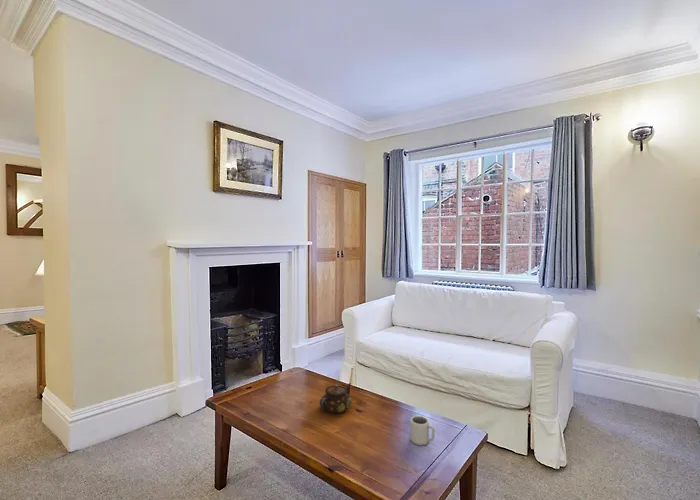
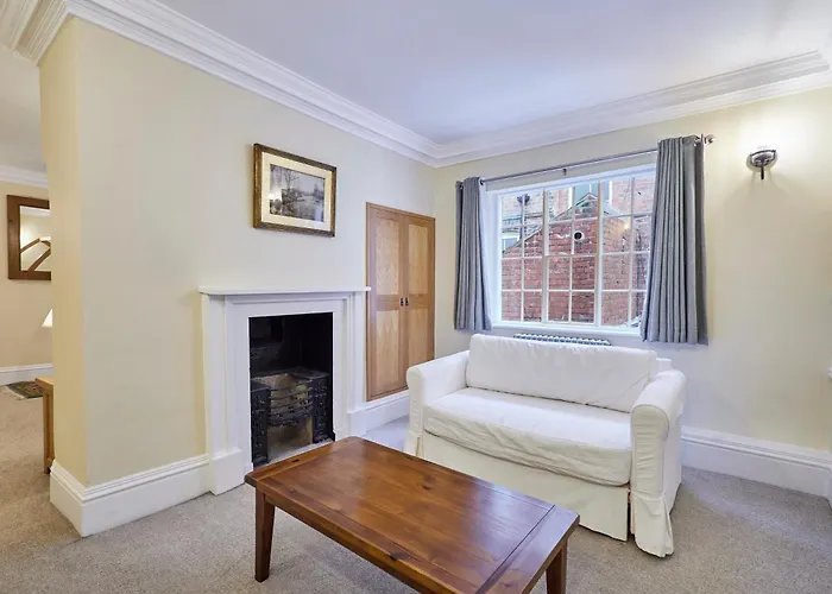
- cup [409,415,436,446]
- teapot [319,382,352,414]
